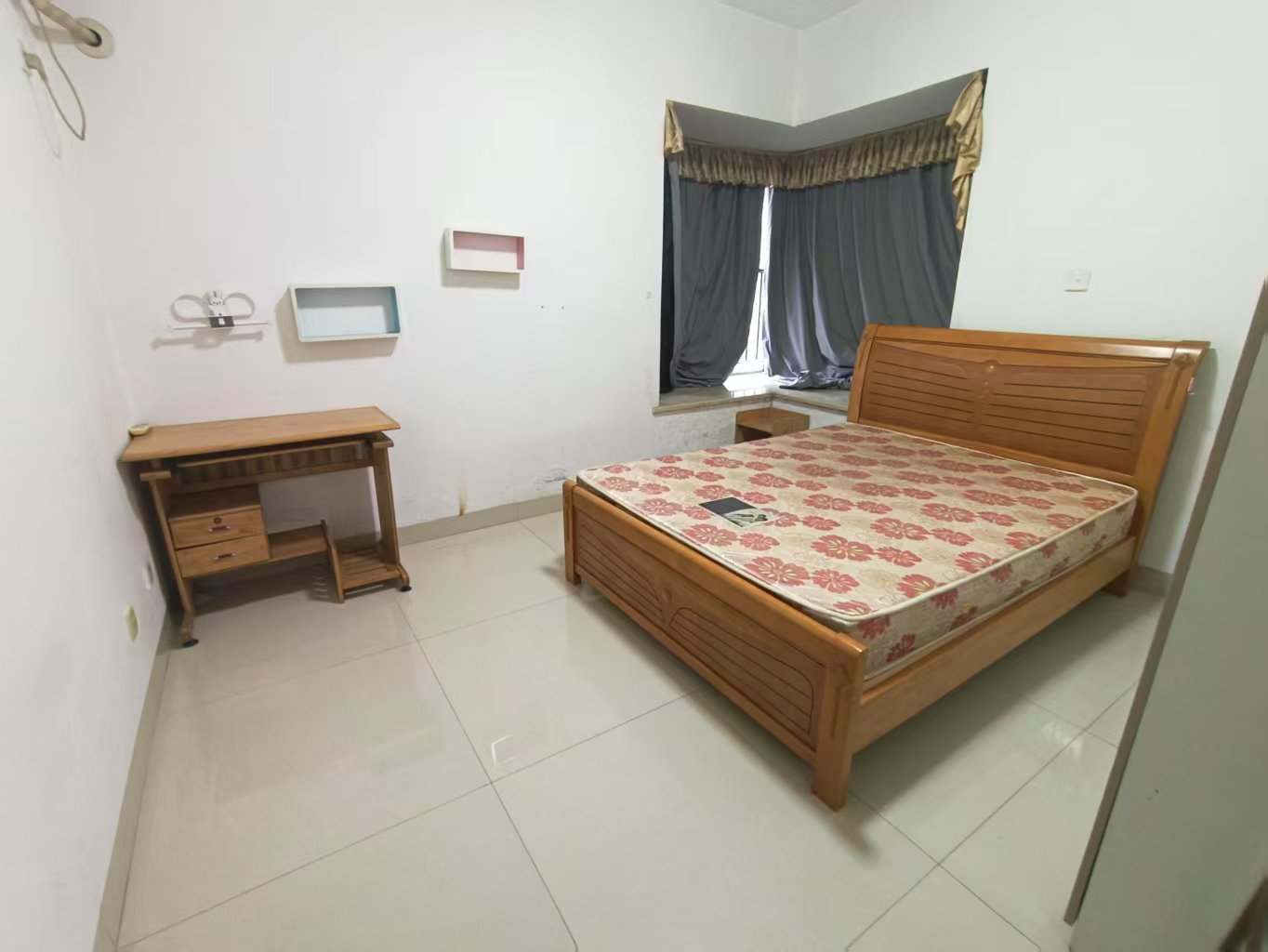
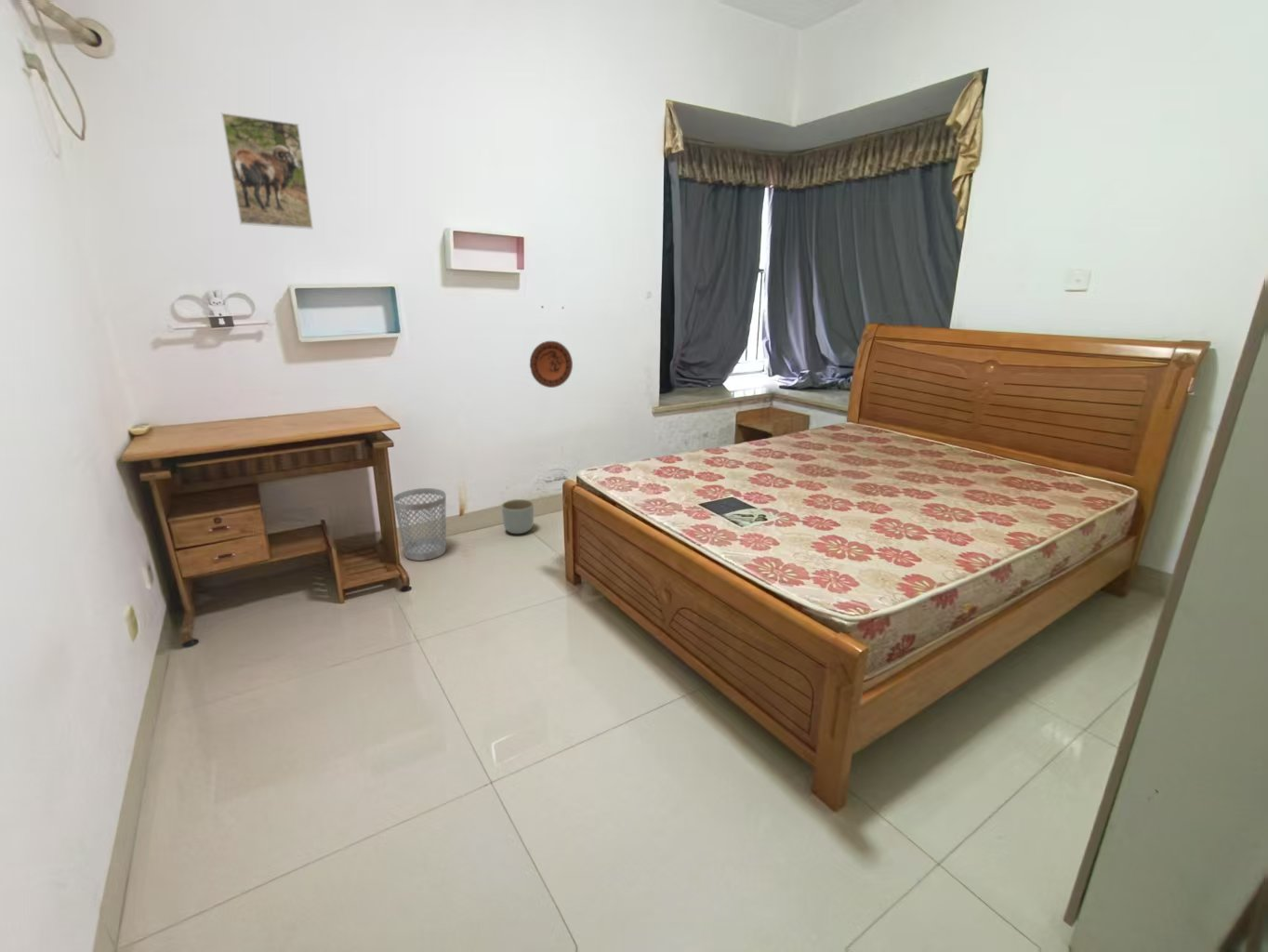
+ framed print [220,112,314,230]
+ wastebasket [392,487,447,562]
+ planter [501,498,535,535]
+ decorative plate [529,340,574,389]
